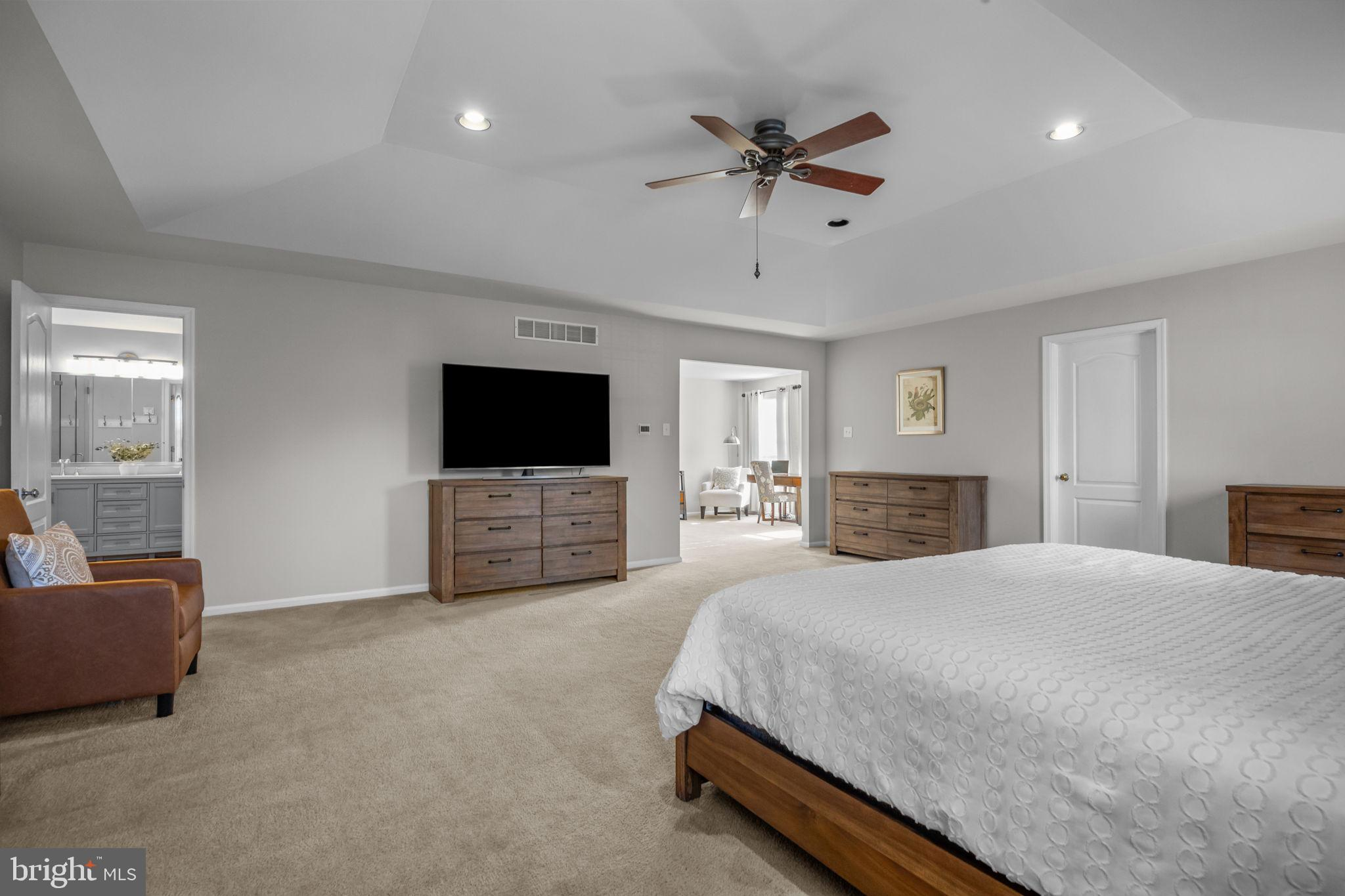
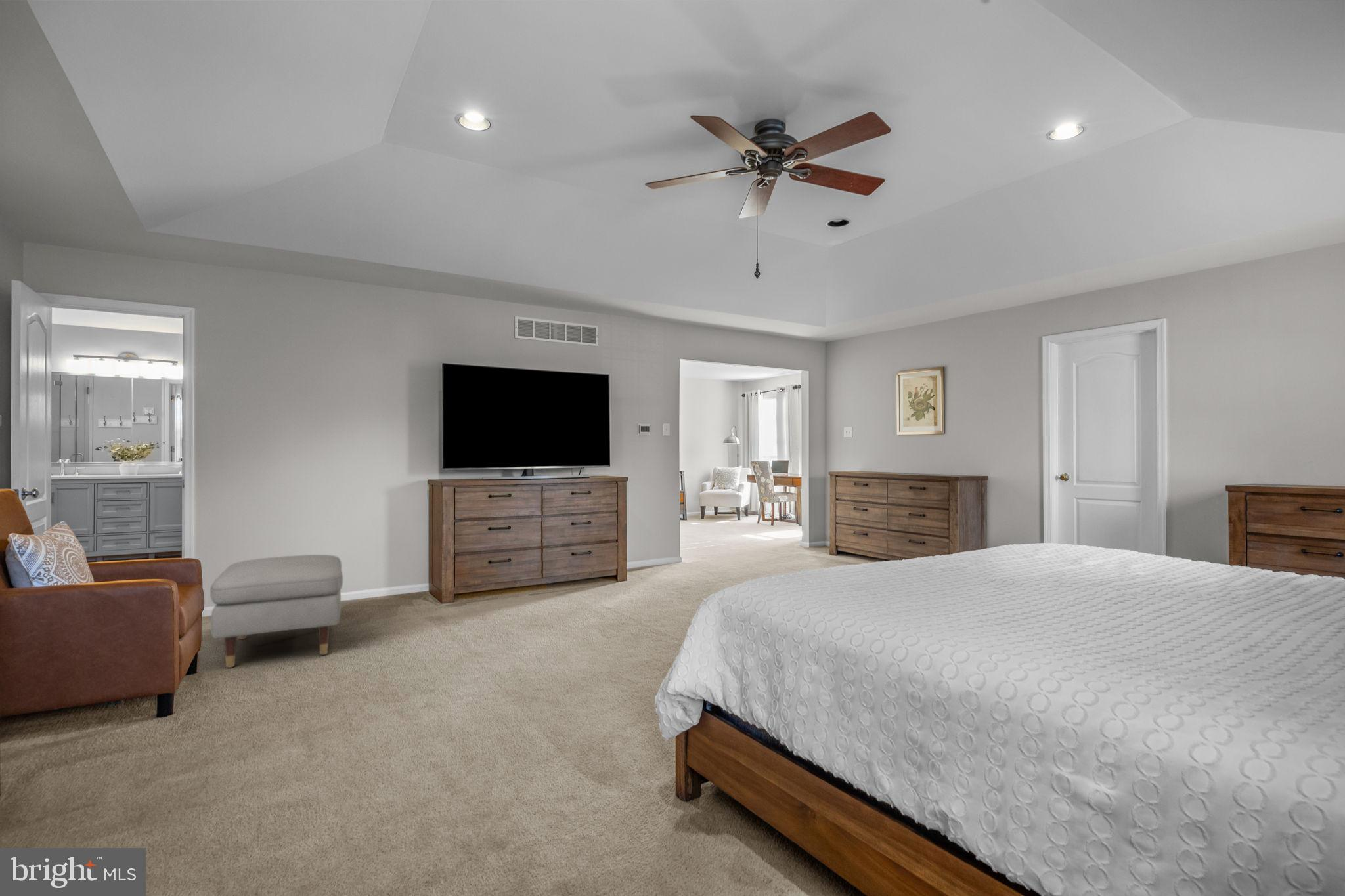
+ ottoman [209,554,343,668]
